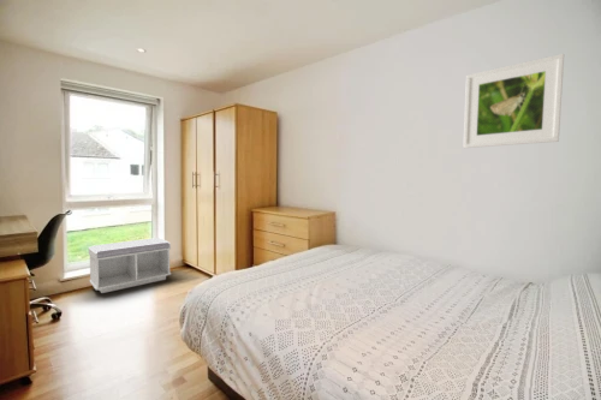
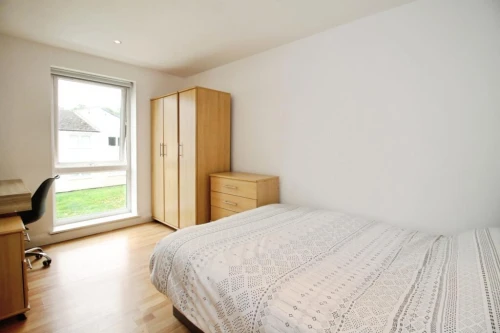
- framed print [463,53,565,149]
- bench [88,237,172,294]
